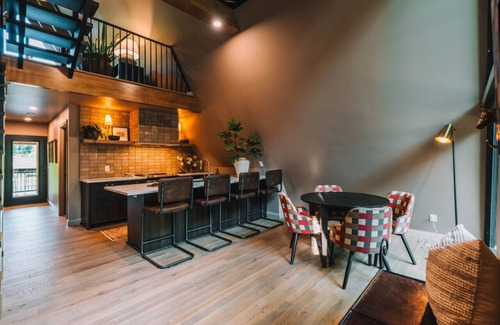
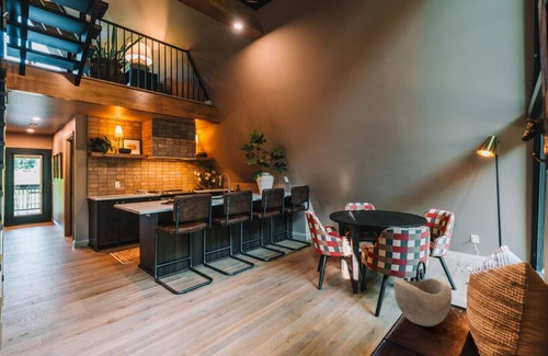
+ decorative bowl [392,277,453,328]
